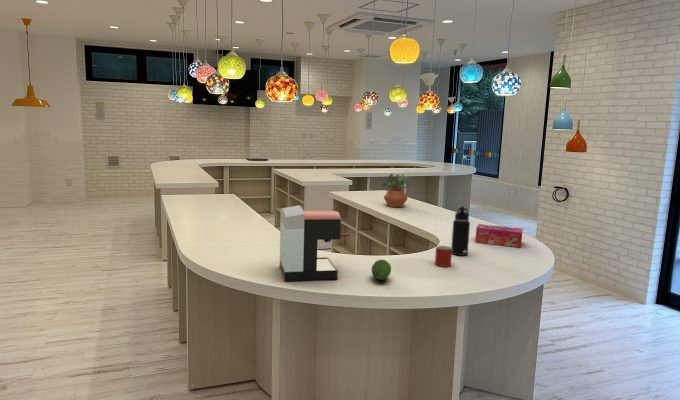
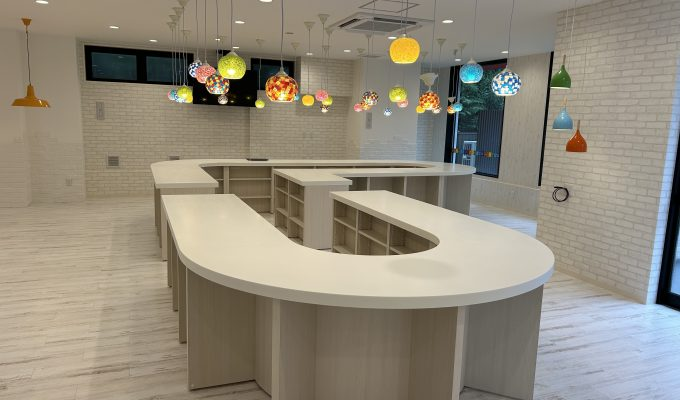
- potted plant [382,173,410,208]
- water bottle [450,205,471,257]
- mug [434,245,453,268]
- fruit [371,259,392,281]
- coffee maker [279,205,351,282]
- tissue box [474,223,524,248]
